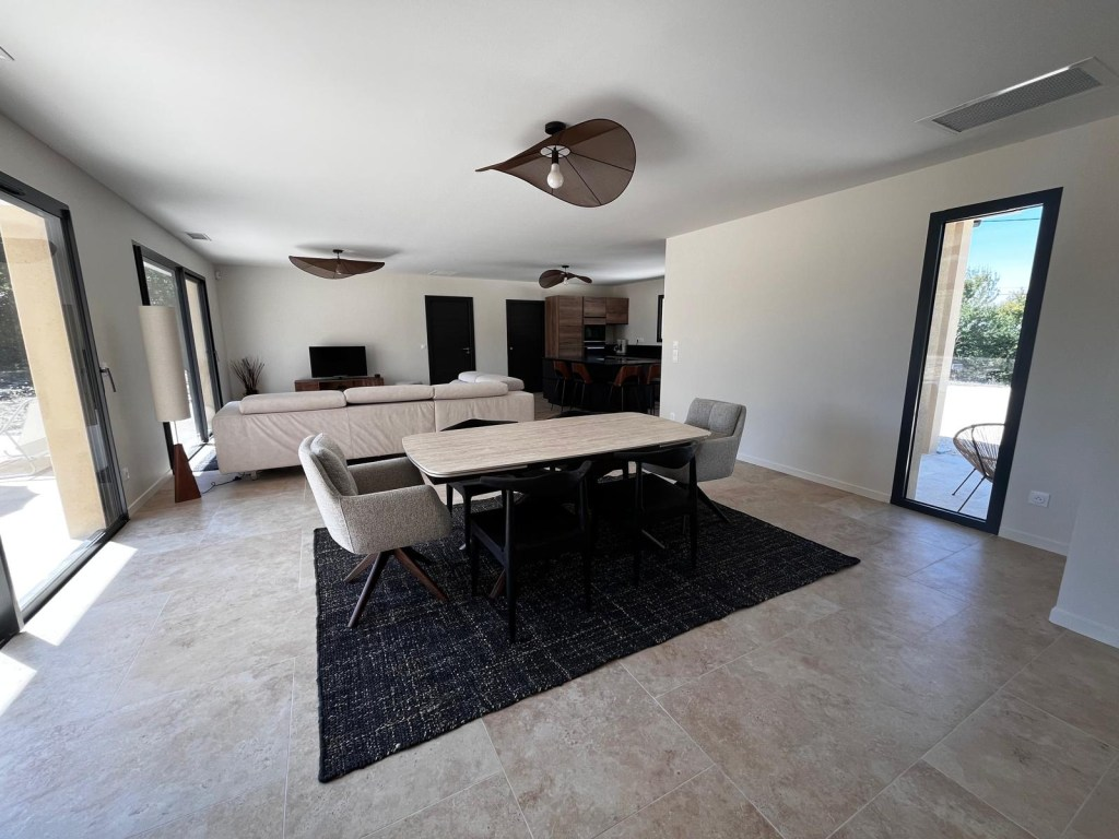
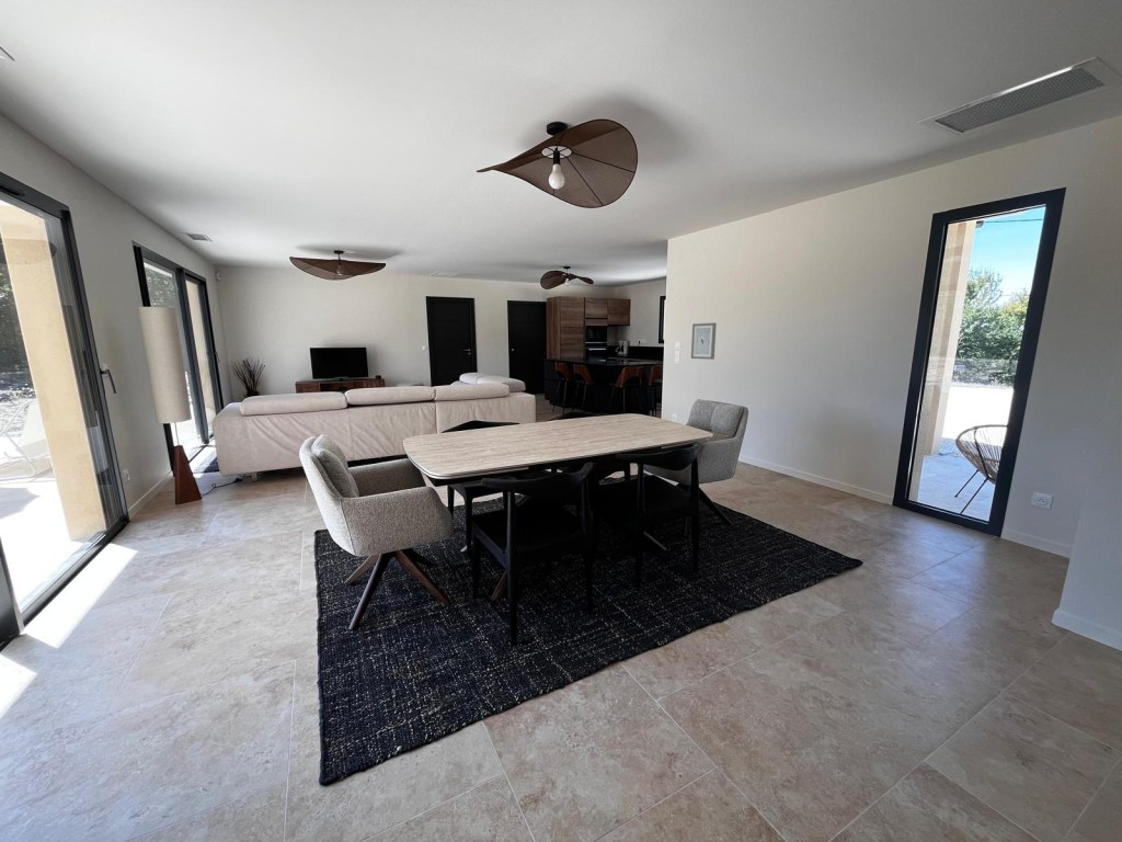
+ wall art [690,321,718,361]
